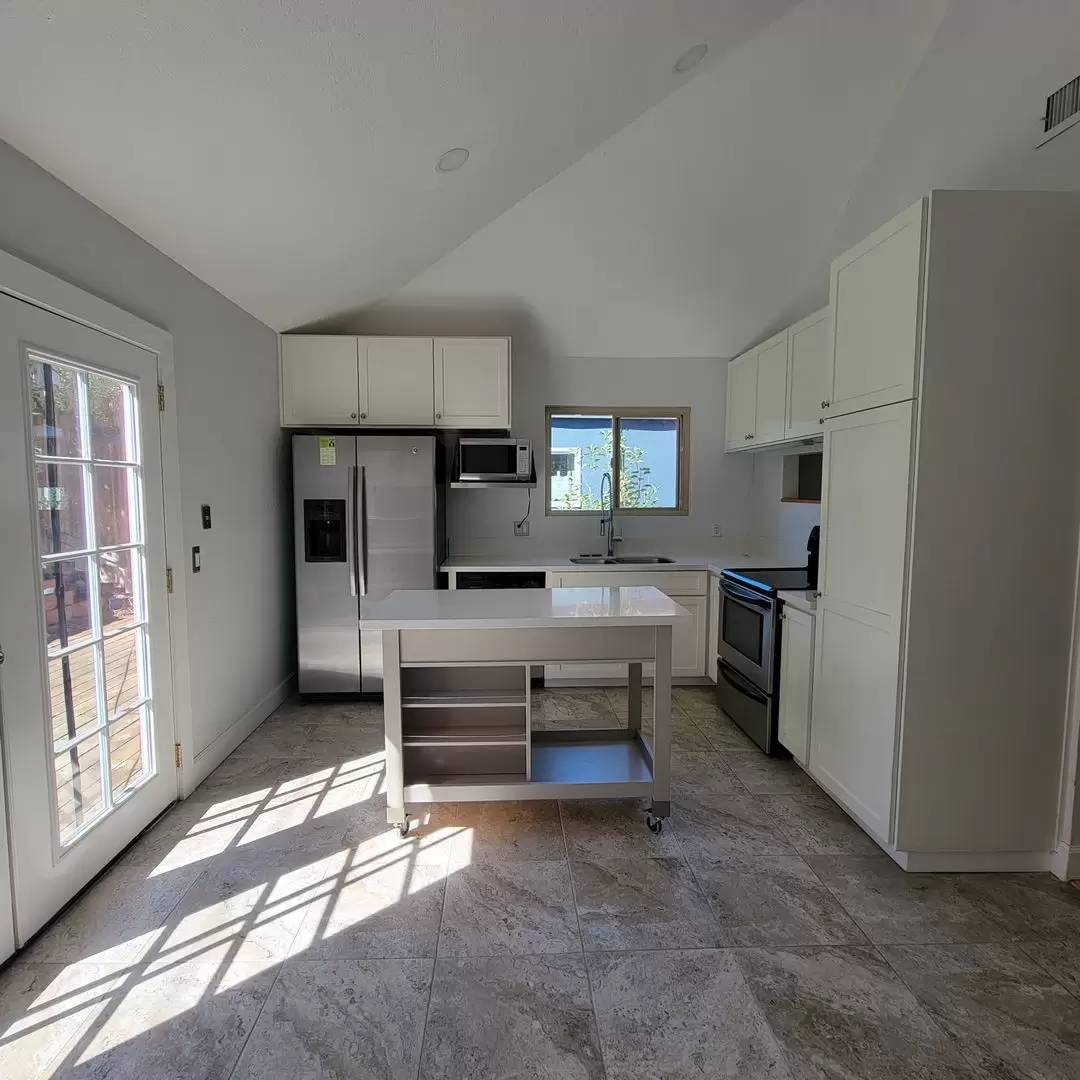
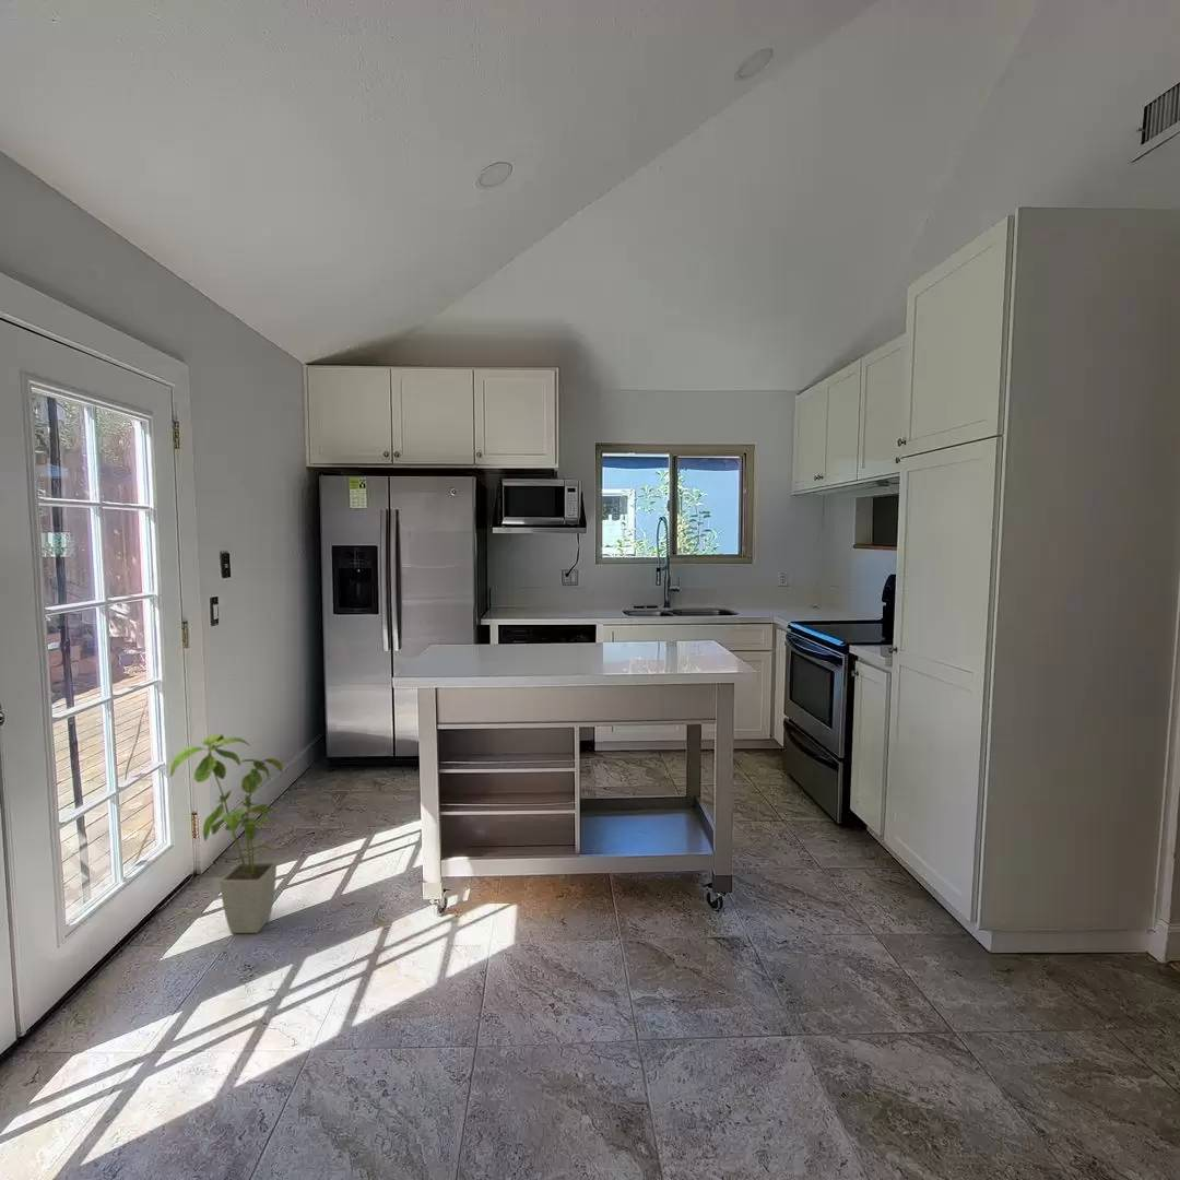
+ house plant [169,733,284,934]
